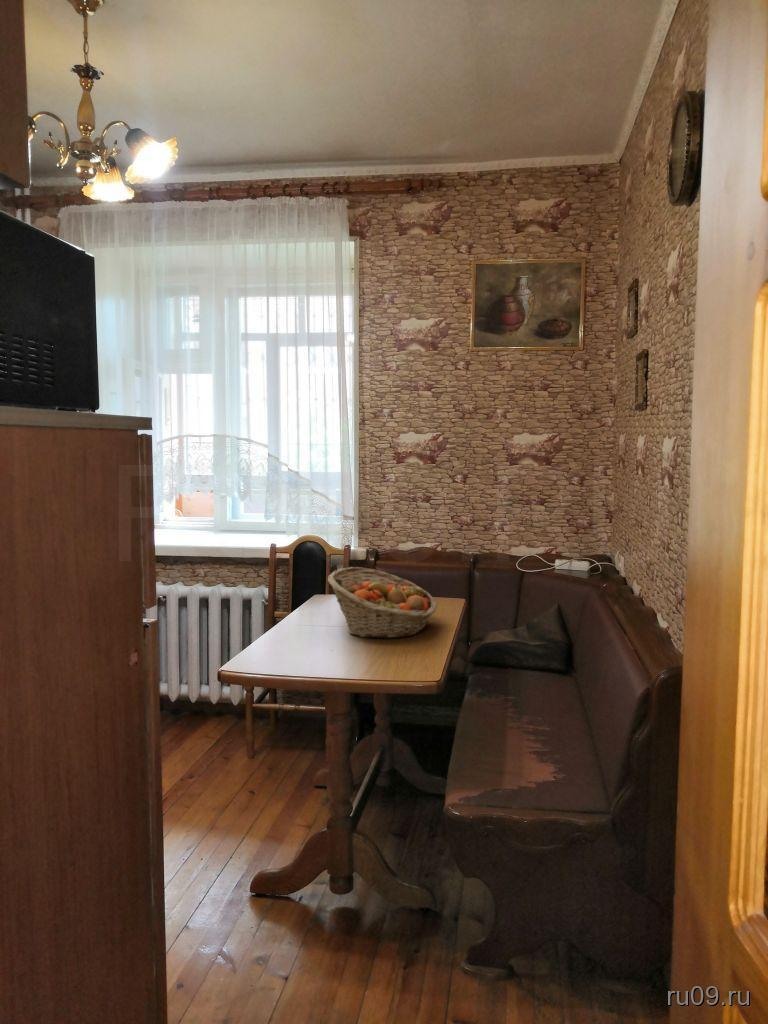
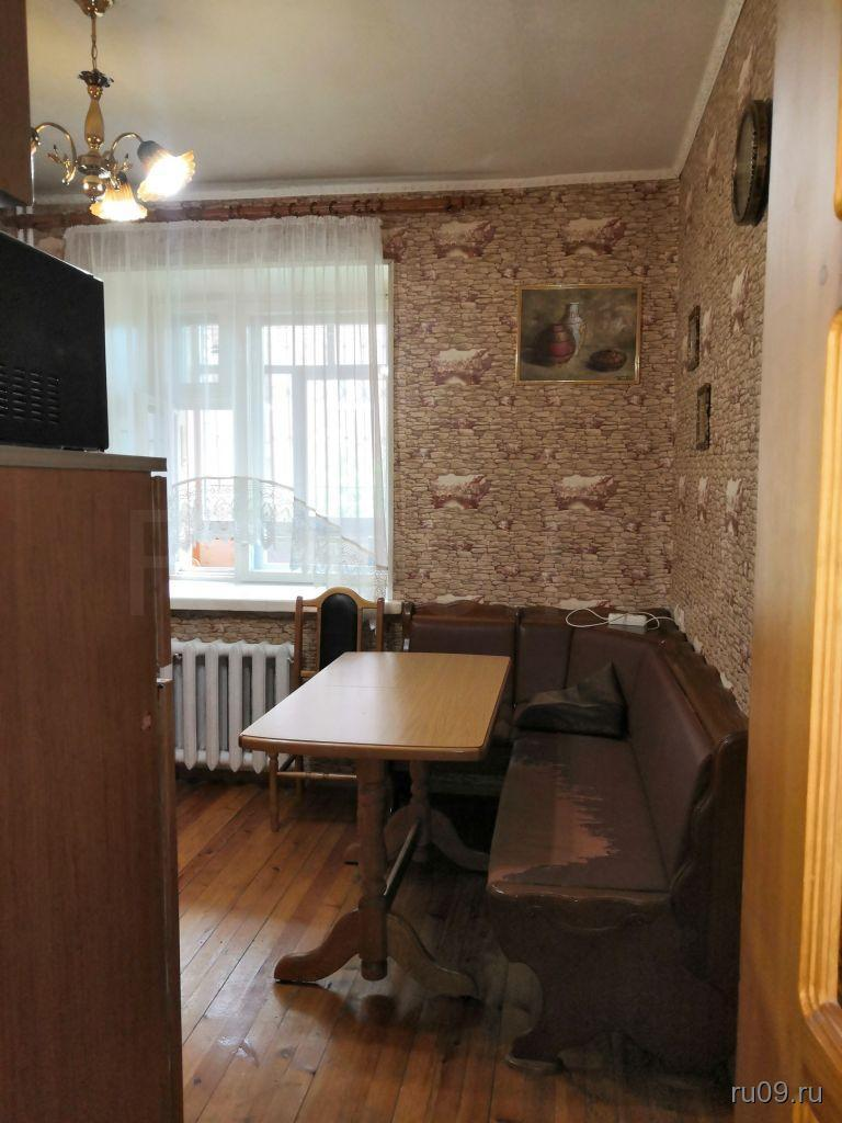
- fruit basket [327,566,438,639]
